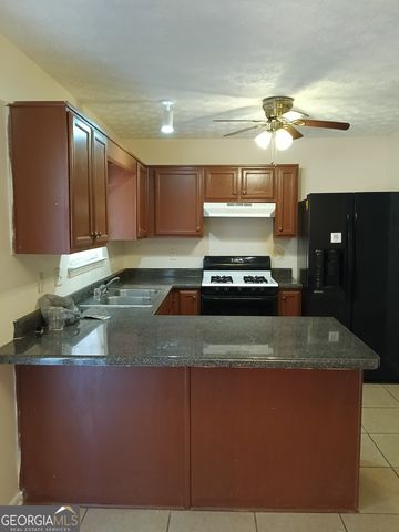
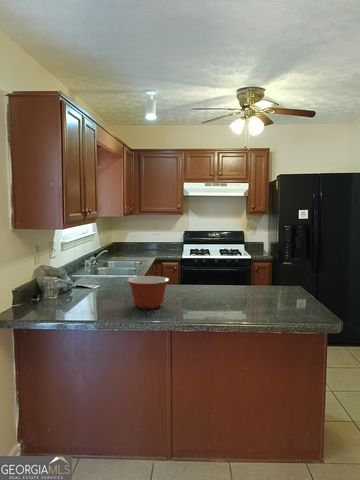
+ mixing bowl [126,275,170,310]
